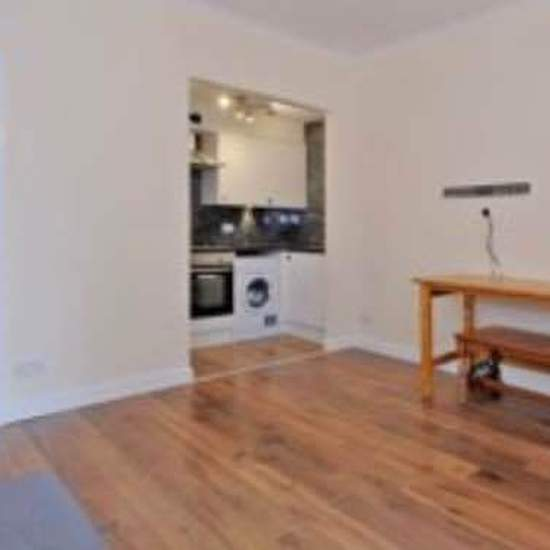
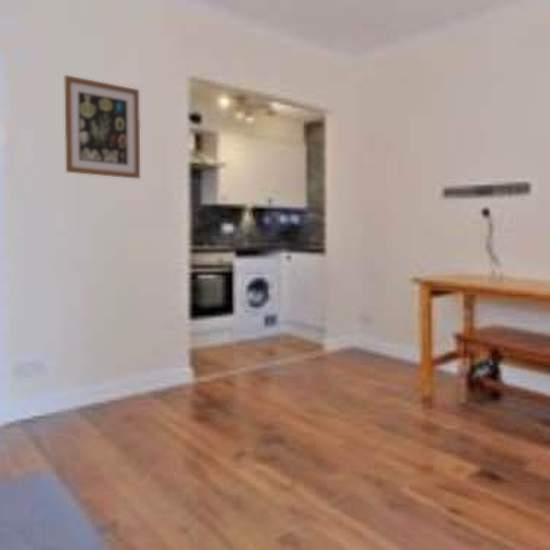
+ wall art [63,74,141,180]
